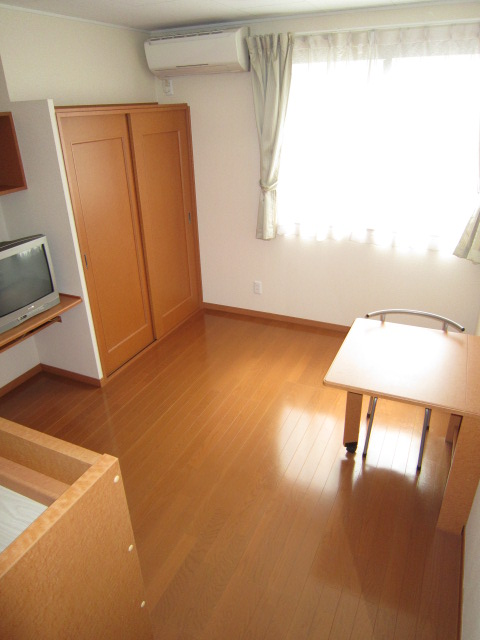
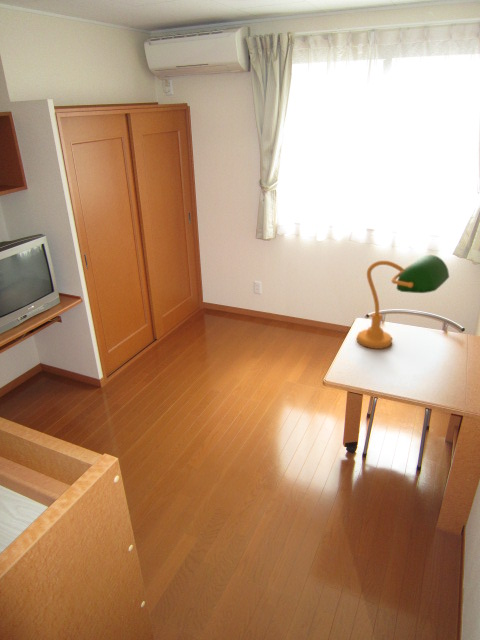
+ desk lamp [356,254,450,350]
